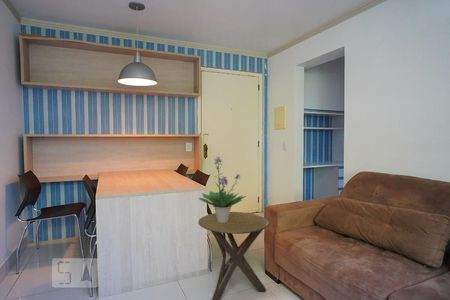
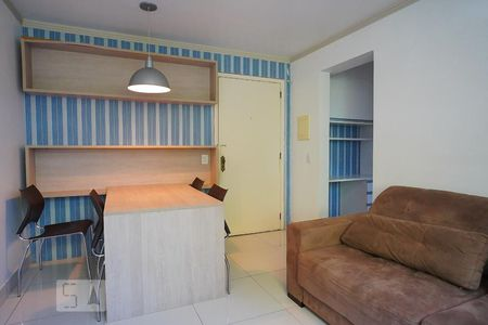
- side table [197,211,270,300]
- potted plant [197,156,247,223]
